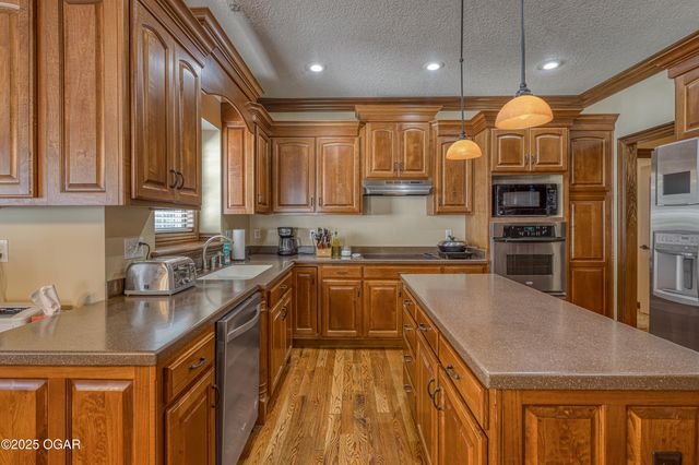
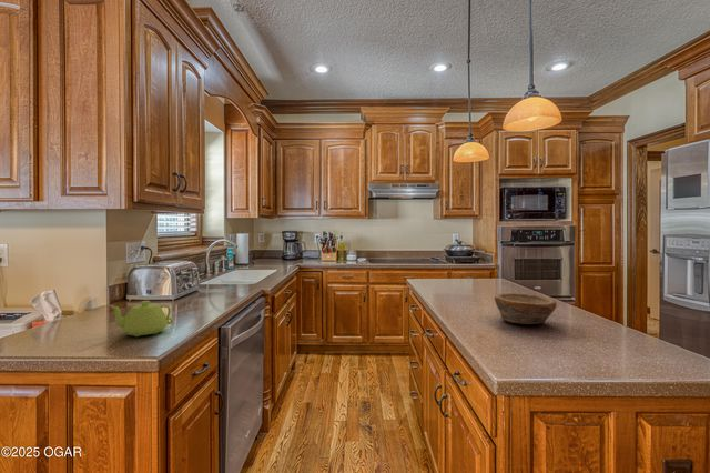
+ bowl [494,292,558,325]
+ teapot [109,300,174,338]
